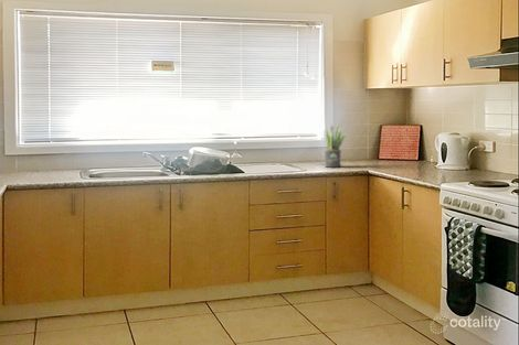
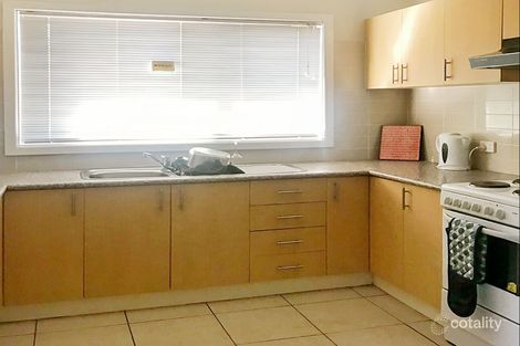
- potted plant [322,123,347,169]
